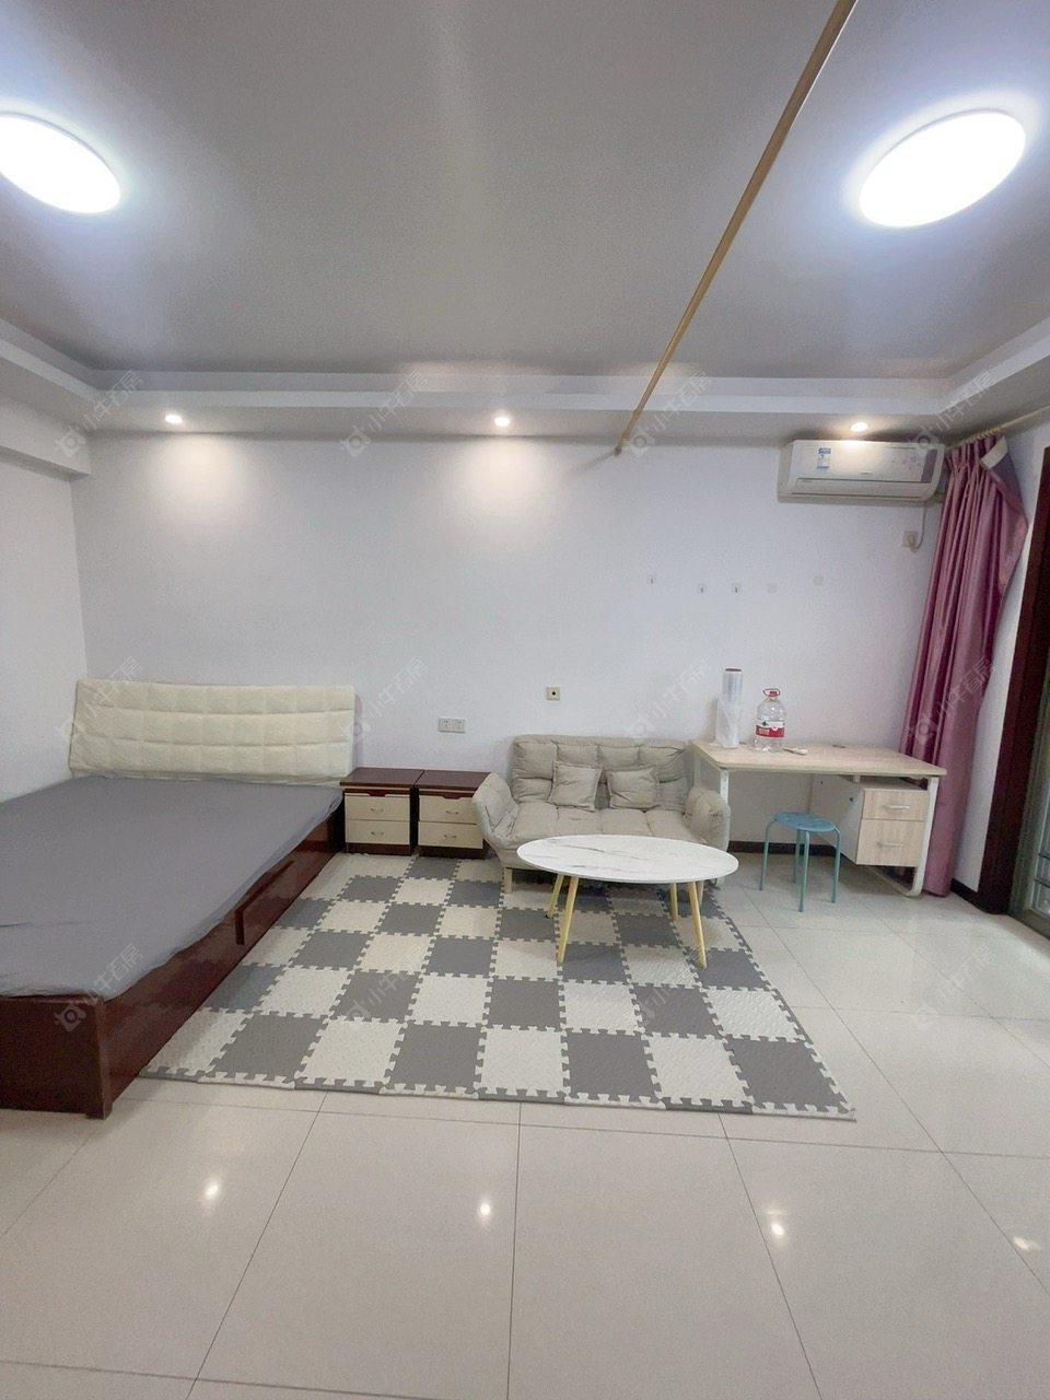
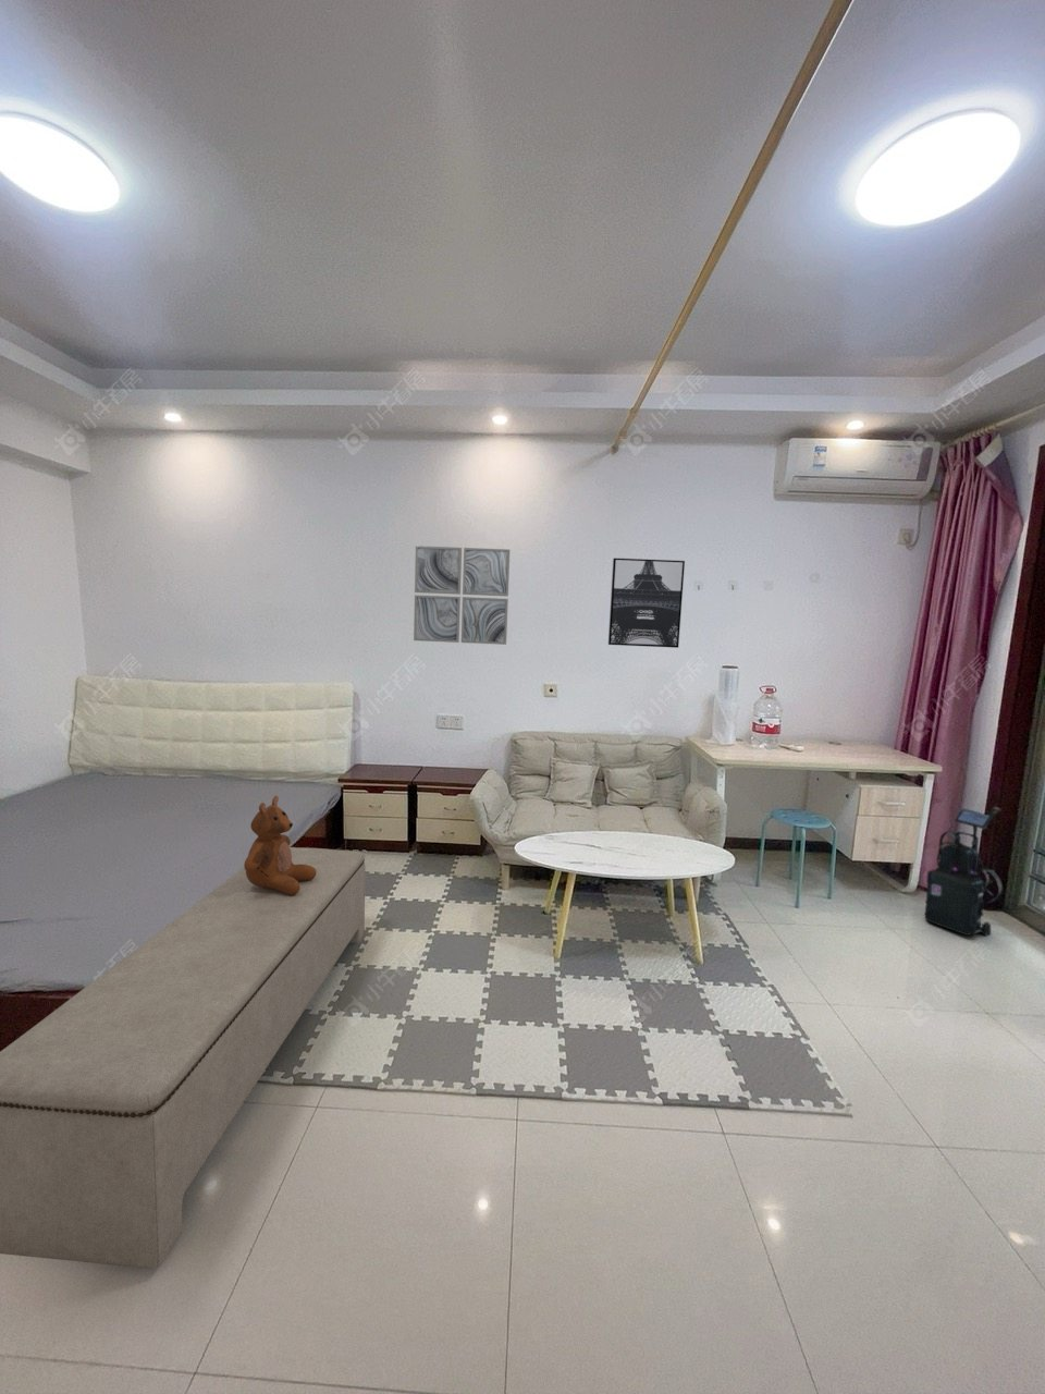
+ wall art [413,544,512,645]
+ teddy bear [243,795,317,896]
+ wall art [607,558,686,649]
+ bench [0,846,366,1270]
+ vacuum cleaner [923,806,1004,937]
